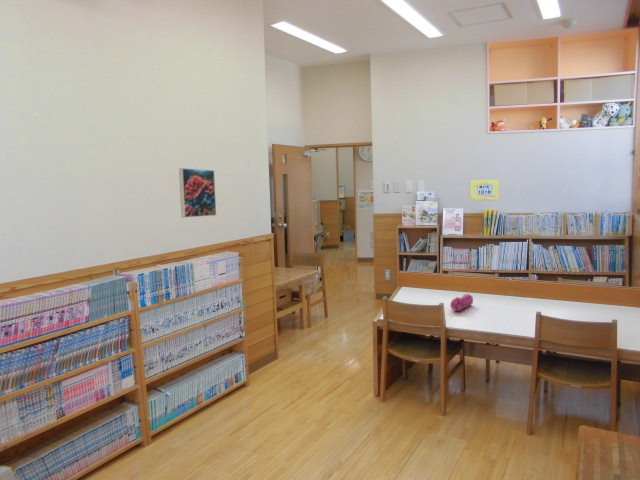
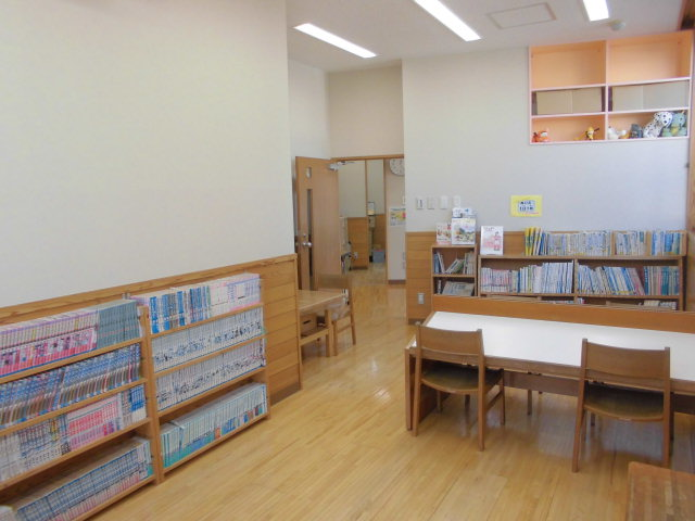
- pencil case [449,293,474,312]
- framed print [178,167,217,219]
